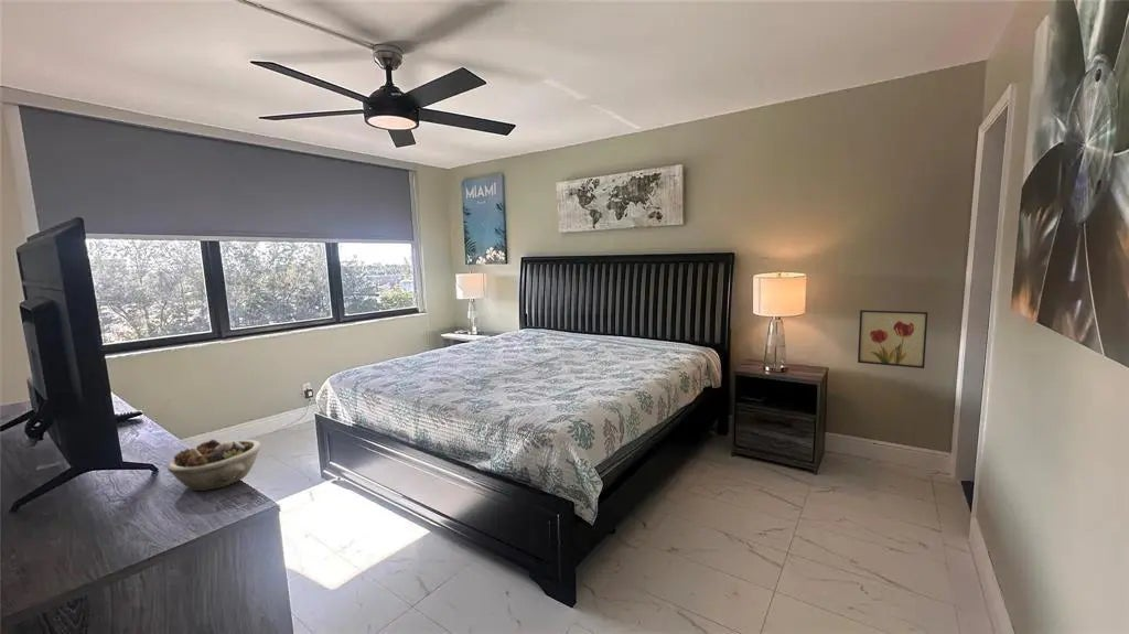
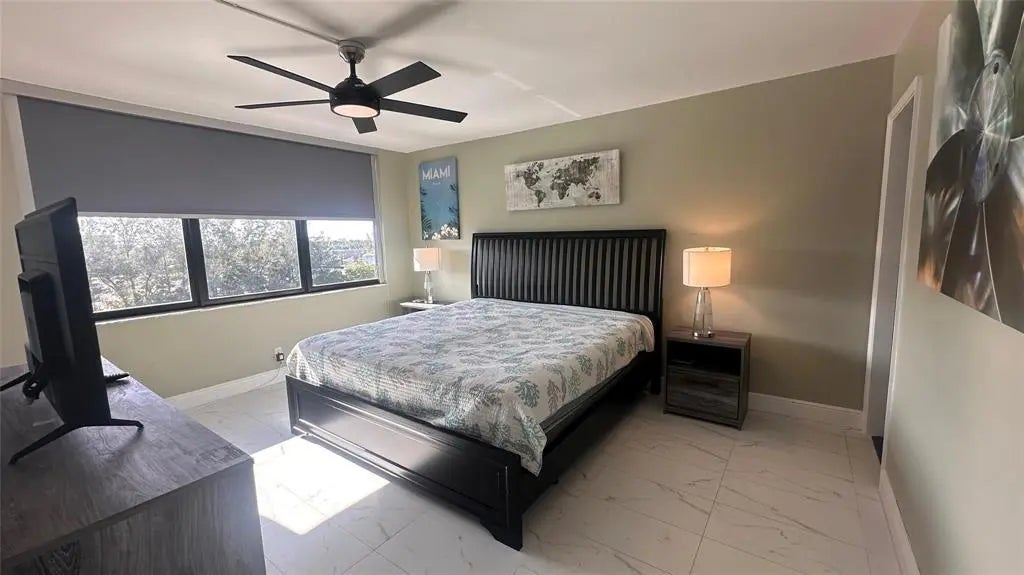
- wall art [857,309,928,369]
- succulent planter [166,439,262,492]
